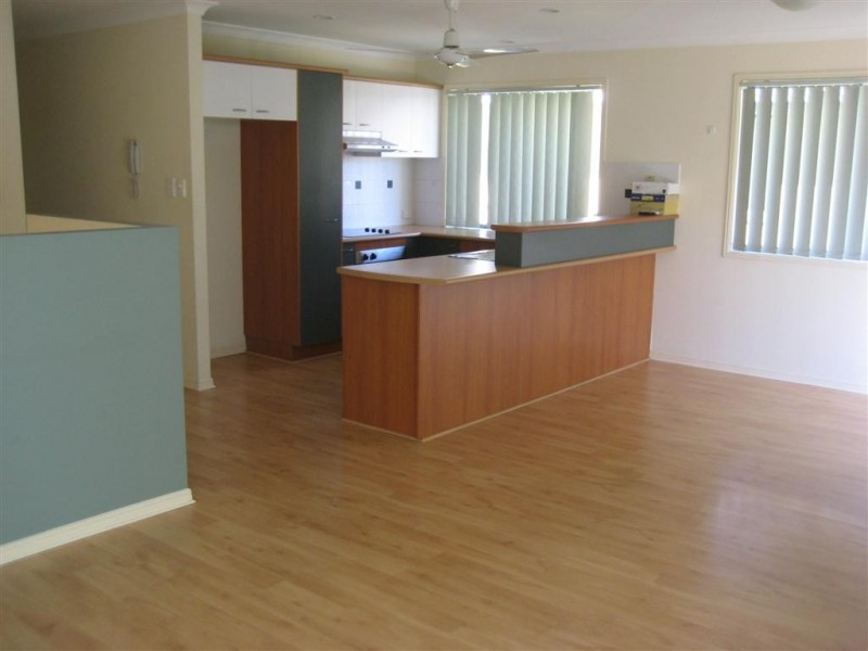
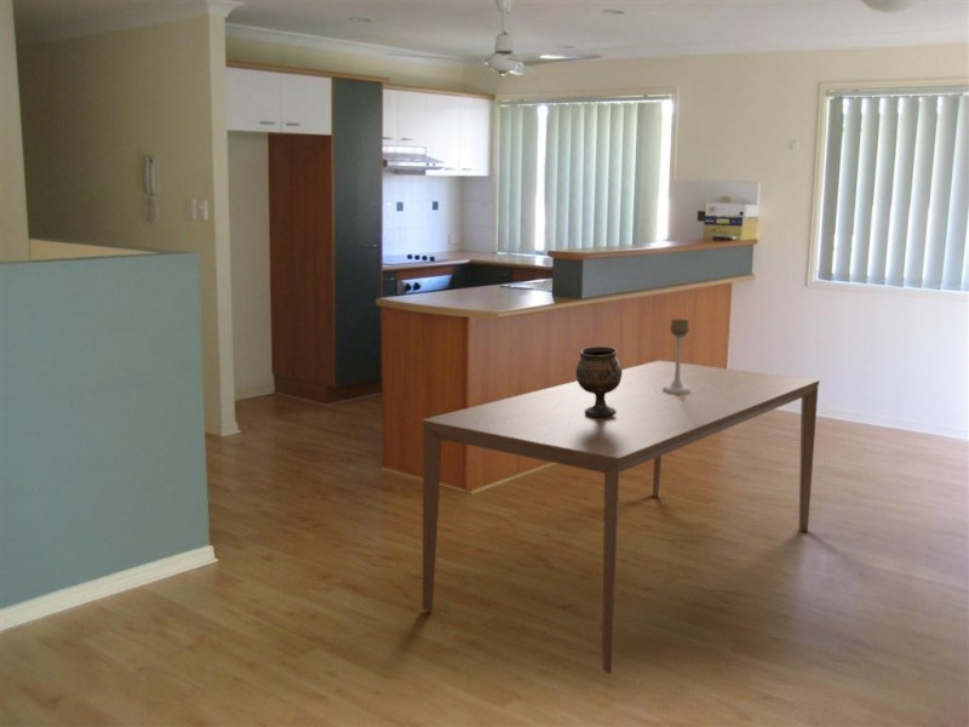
+ goblet [575,345,623,418]
+ candle holder [663,317,692,394]
+ dining table [420,360,821,675]
